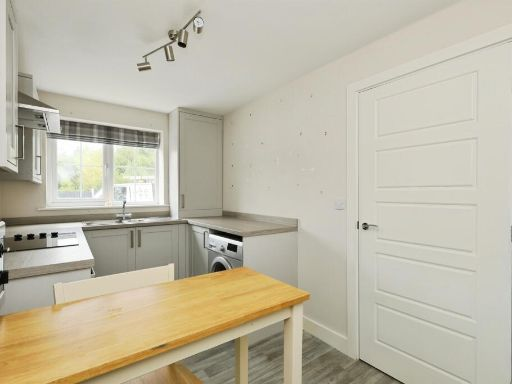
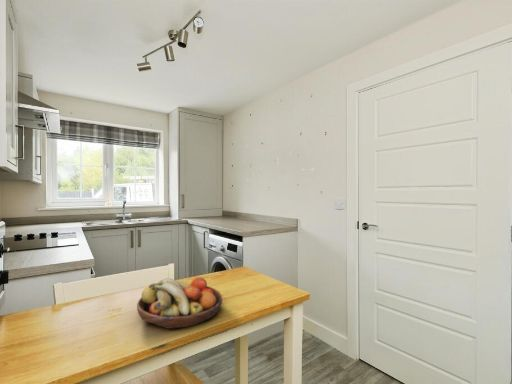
+ fruit bowl [136,276,223,330]
